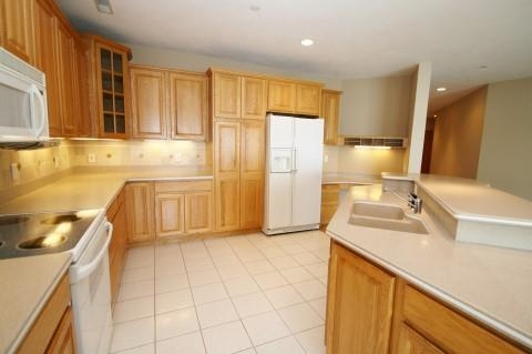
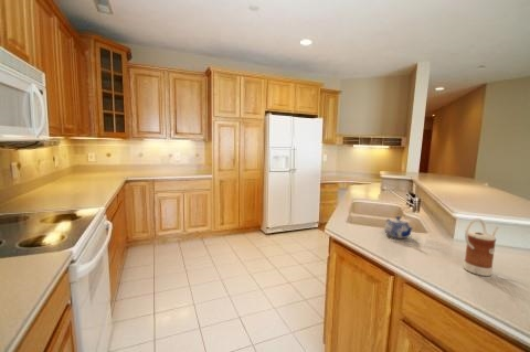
+ kettle [463,217,500,277]
+ teapot [383,215,414,239]
